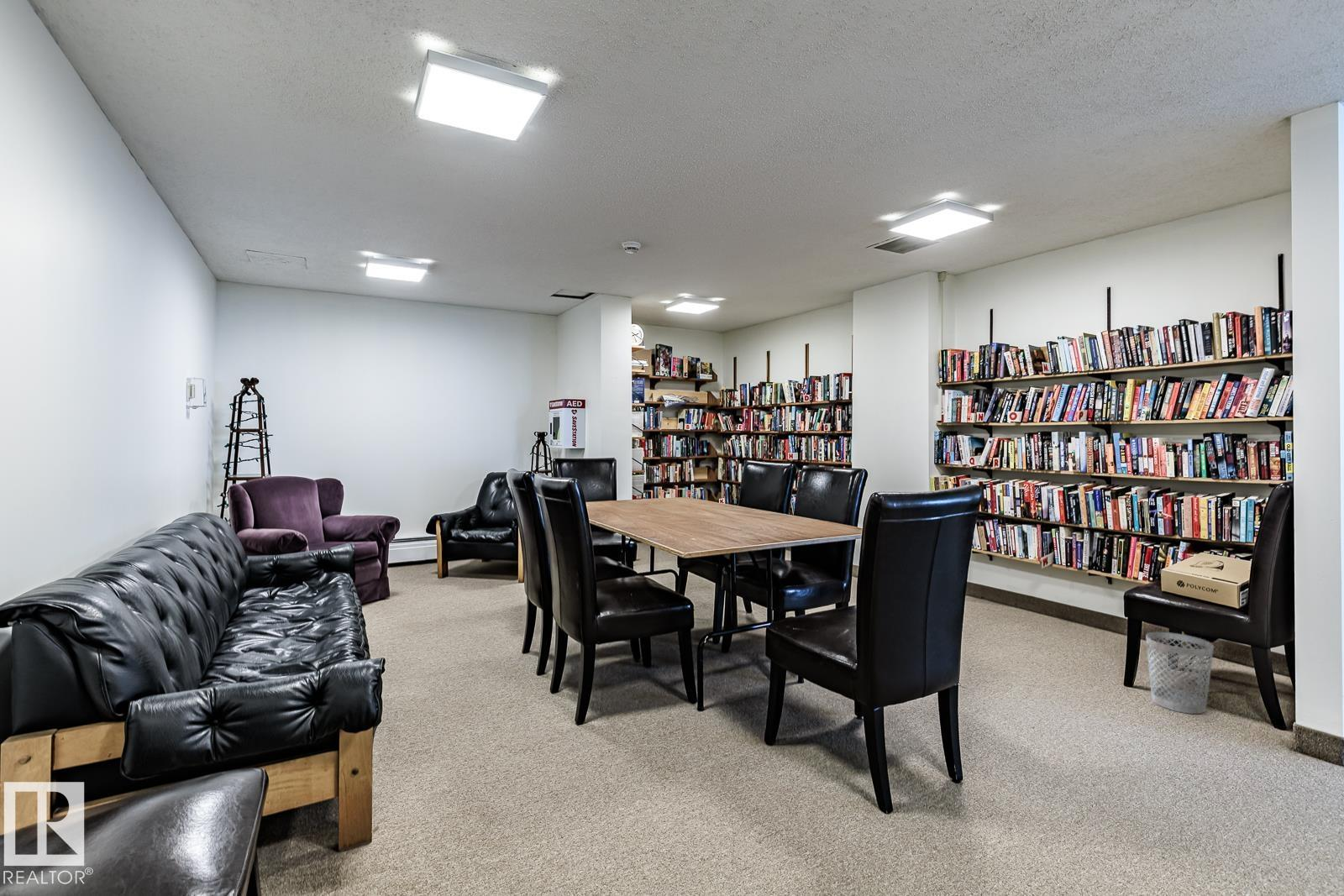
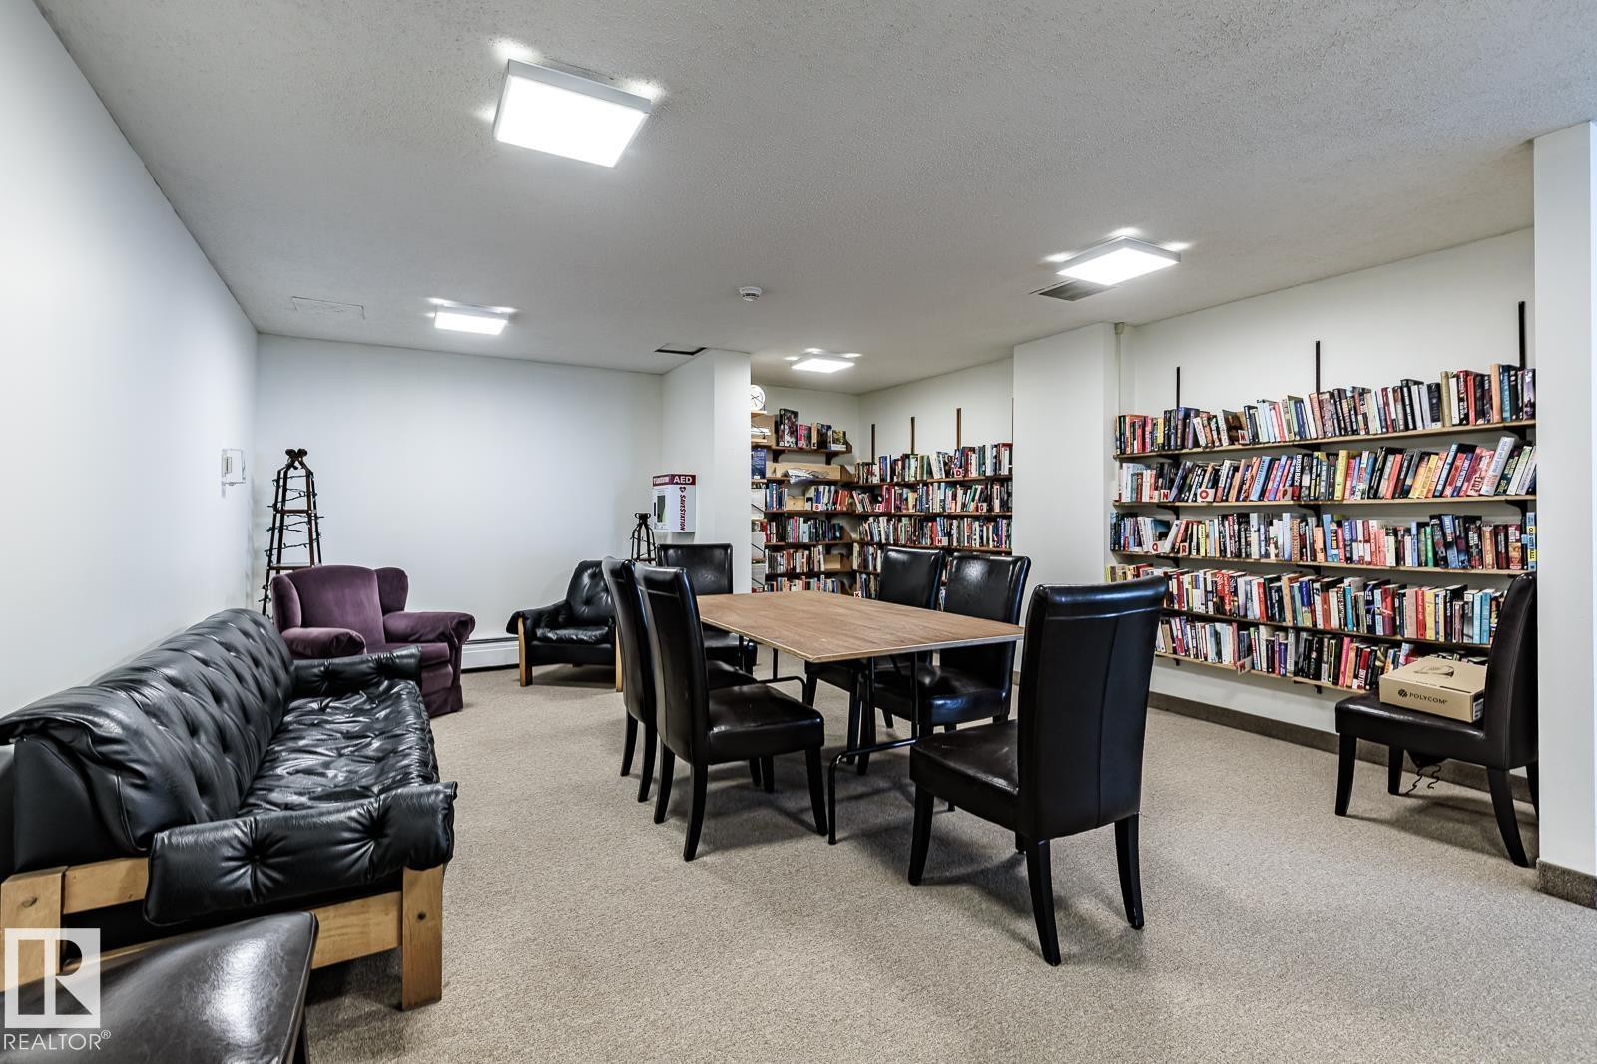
- wastebasket [1145,631,1215,715]
